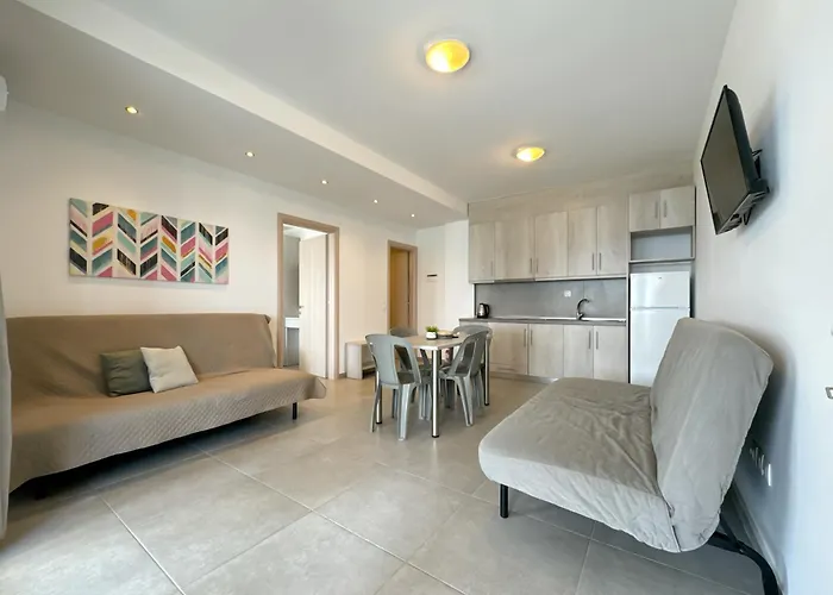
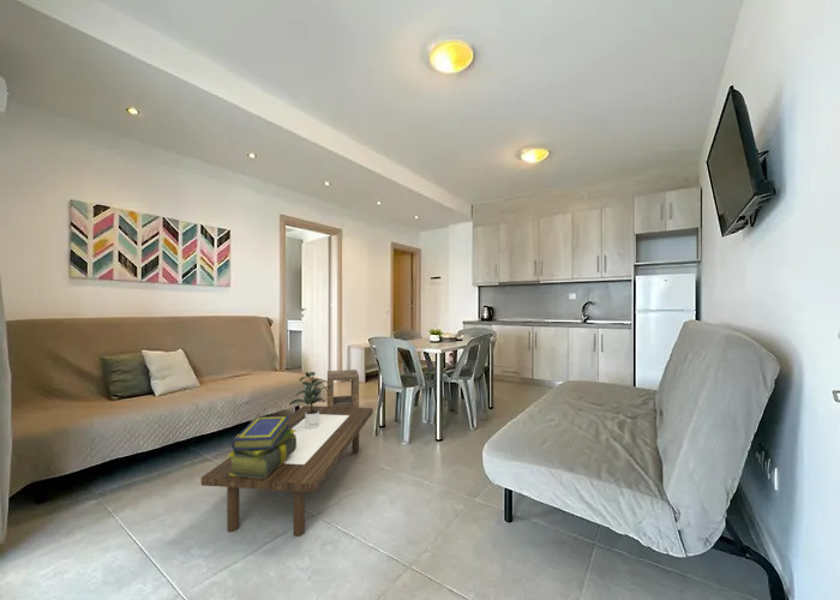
+ potted plant [288,371,332,428]
+ coffee table [200,404,374,538]
+ side table [326,368,360,408]
+ stack of books [227,415,296,479]
